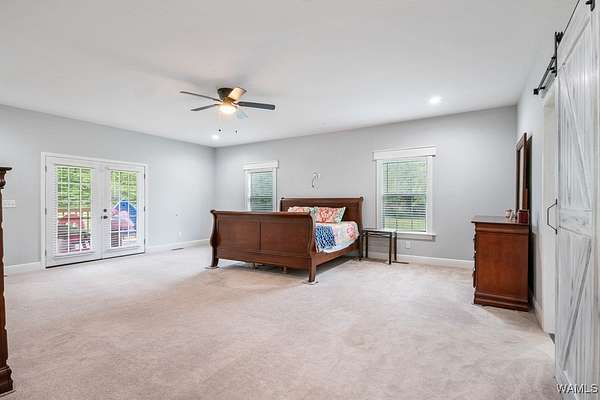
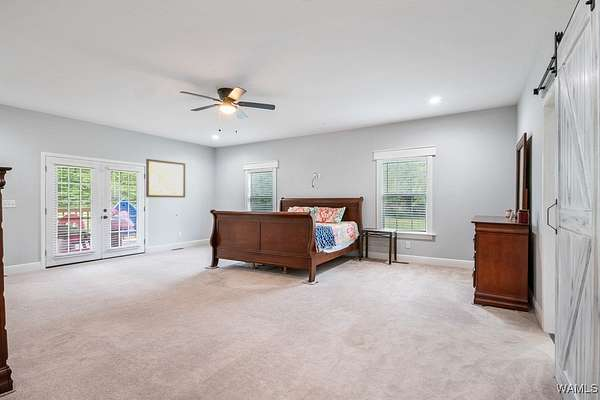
+ wall art [145,158,186,199]
